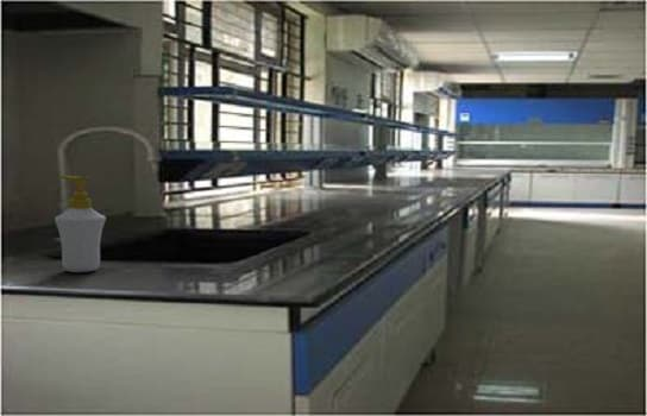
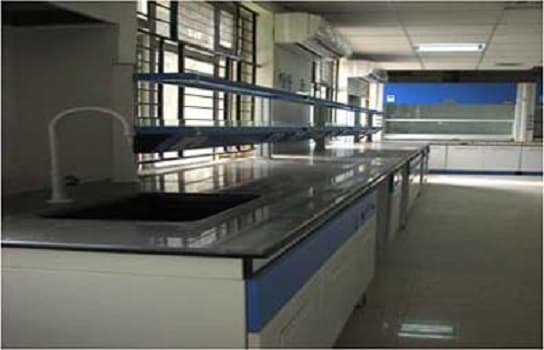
- soap bottle [54,175,107,273]
